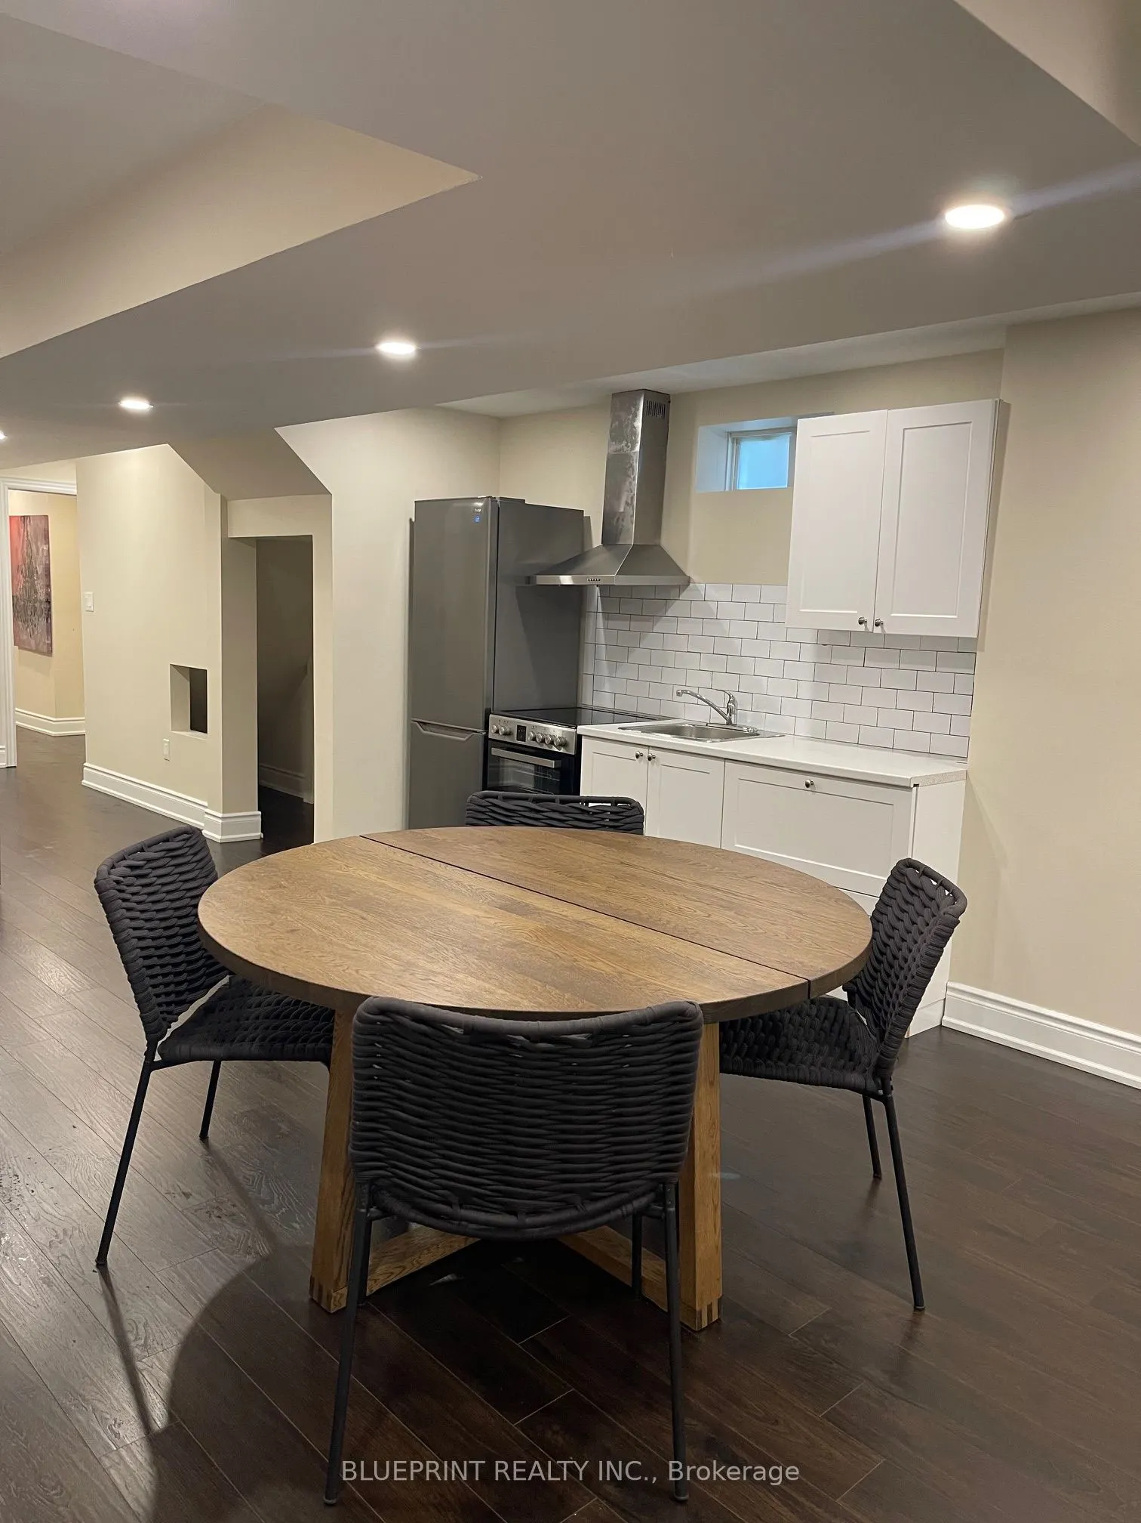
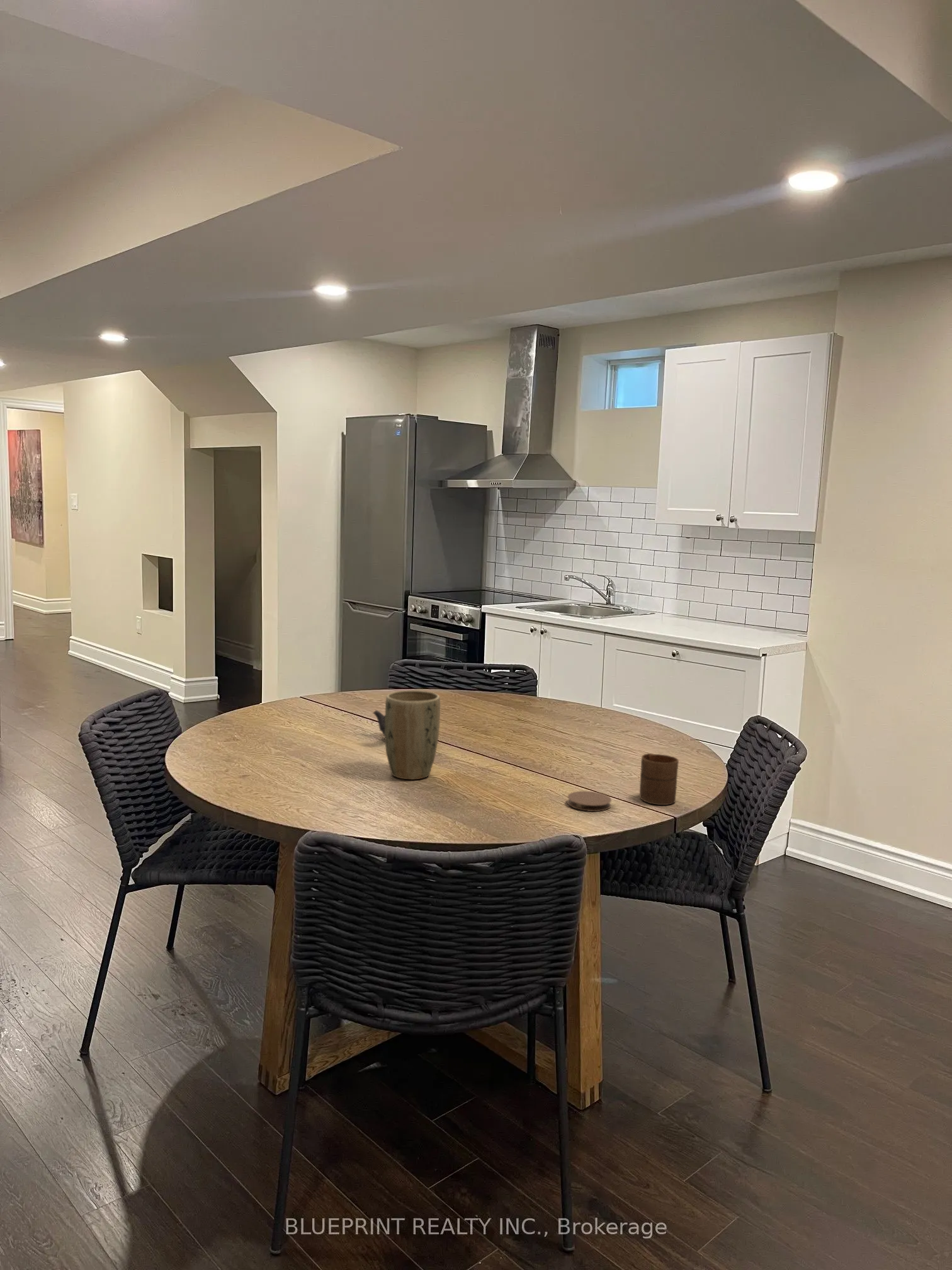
+ coaster [567,791,612,812]
+ plant pot [384,690,441,781]
+ teapot [372,709,385,737]
+ cup [639,753,679,806]
